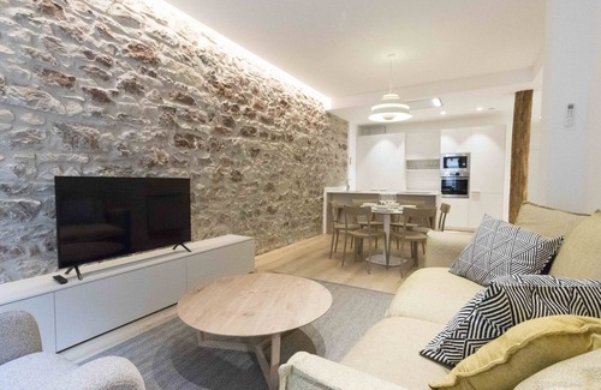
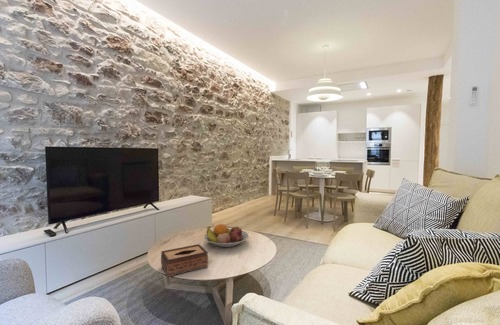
+ tissue box [160,243,209,278]
+ fruit bowl [203,223,249,248]
